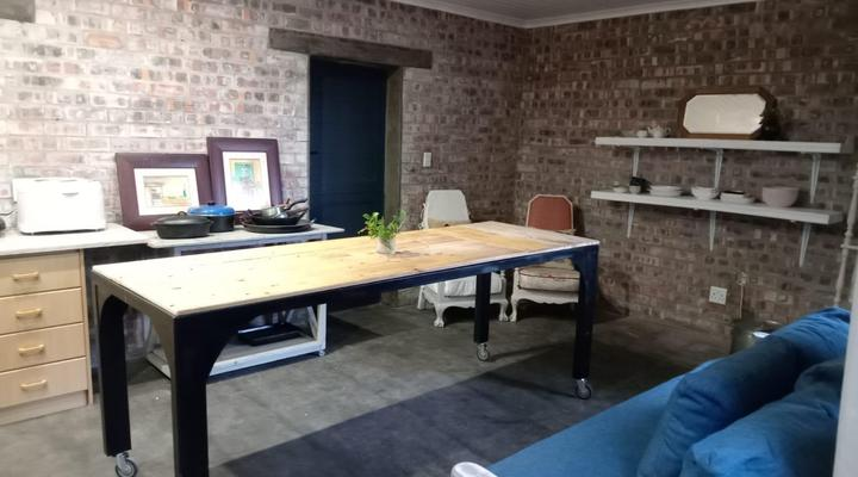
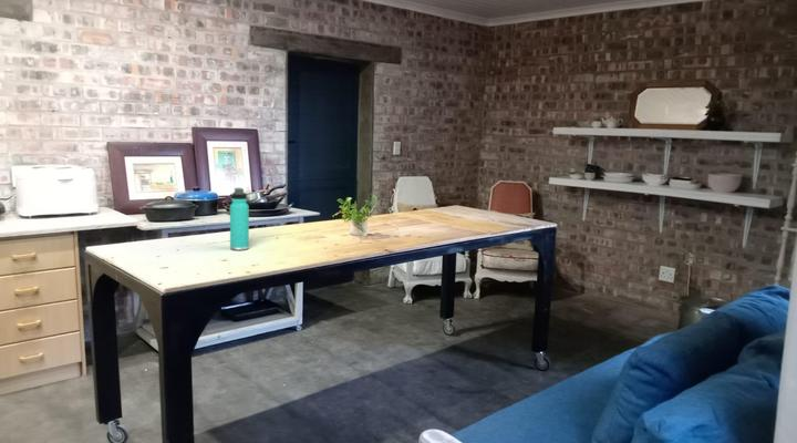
+ thermos bottle [229,187,250,251]
